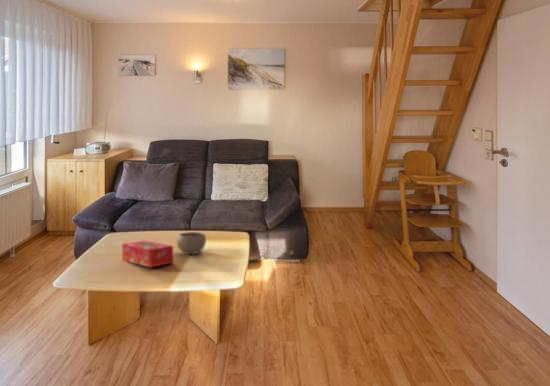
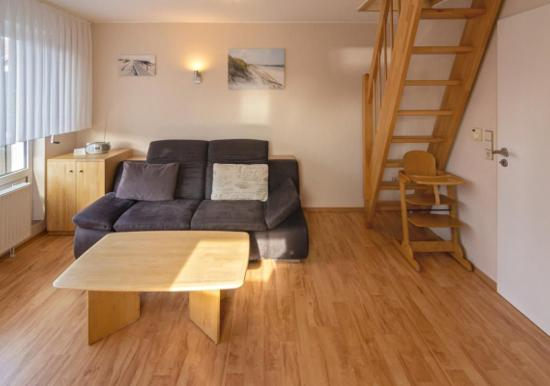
- tissue box [121,239,174,268]
- bowl [176,231,207,255]
